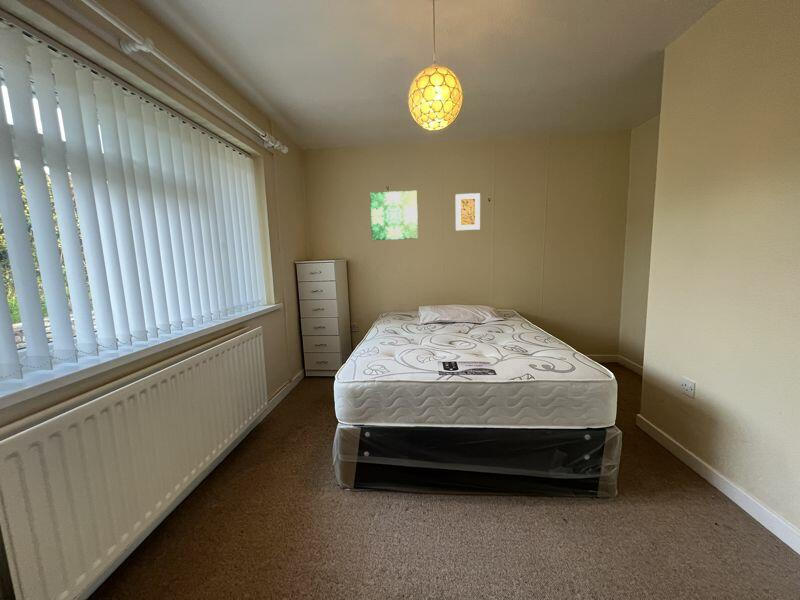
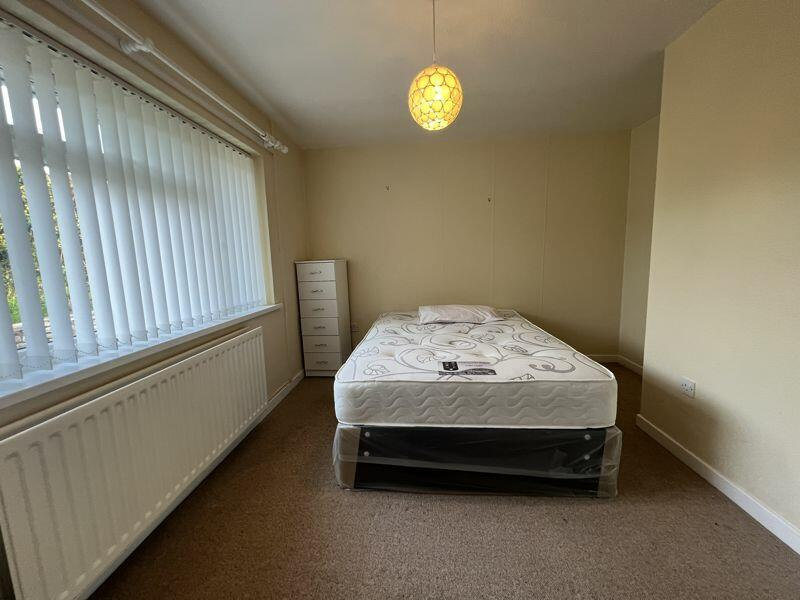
- wall art [369,190,419,241]
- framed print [455,192,481,231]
